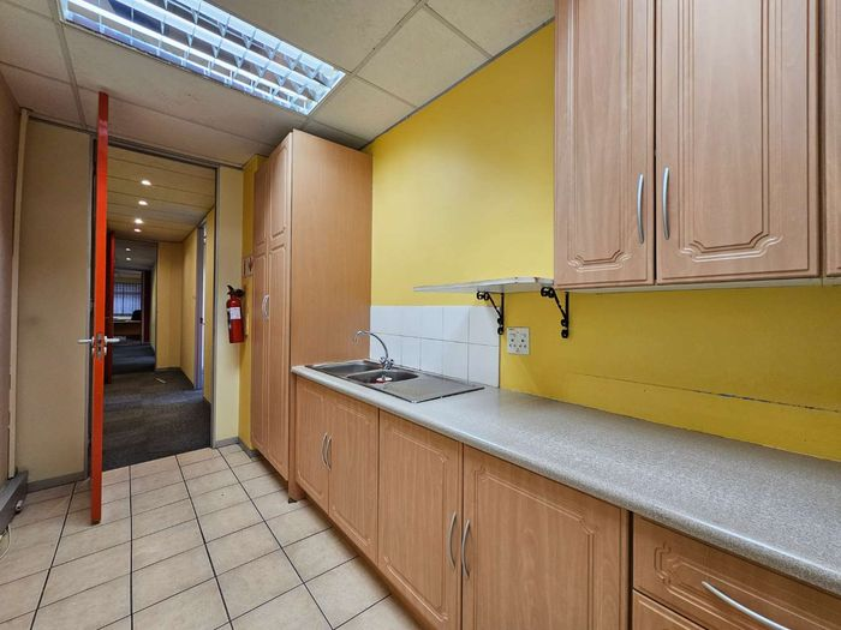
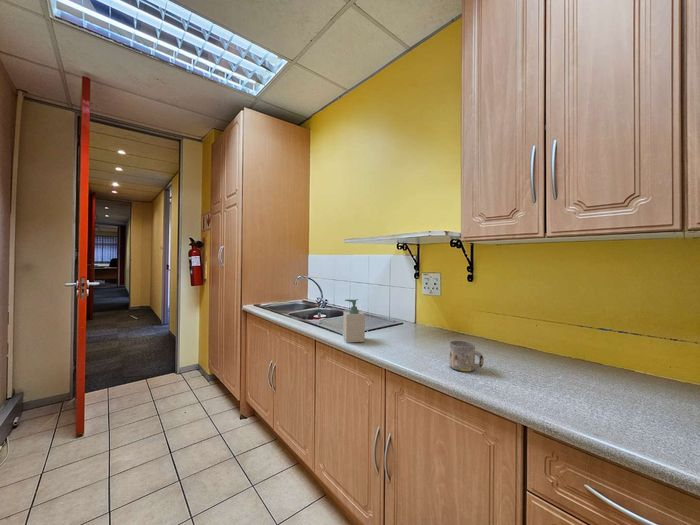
+ mug [448,340,485,372]
+ soap bottle [342,298,366,343]
